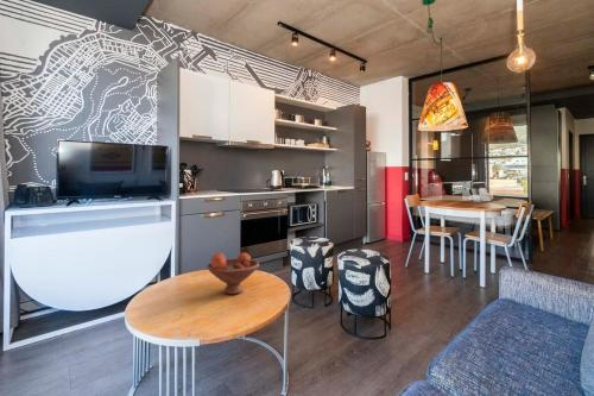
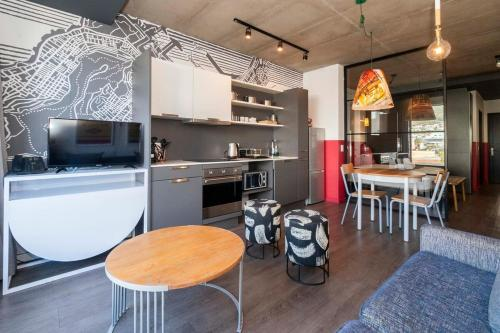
- fruit bowl [206,251,260,295]
